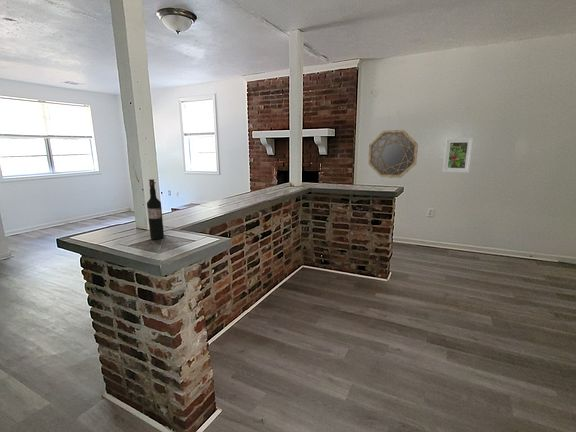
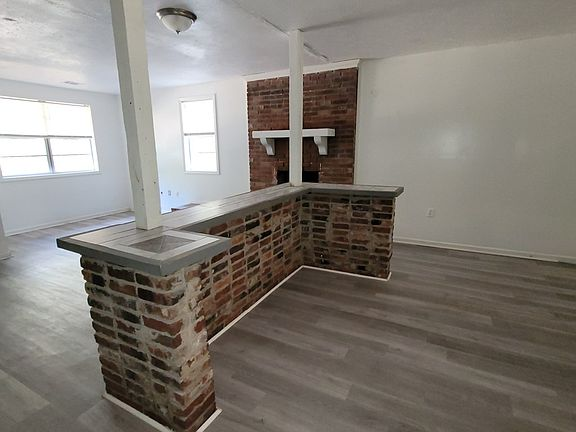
- home mirror [367,129,419,179]
- wine bottle [146,178,165,240]
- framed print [442,137,474,174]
